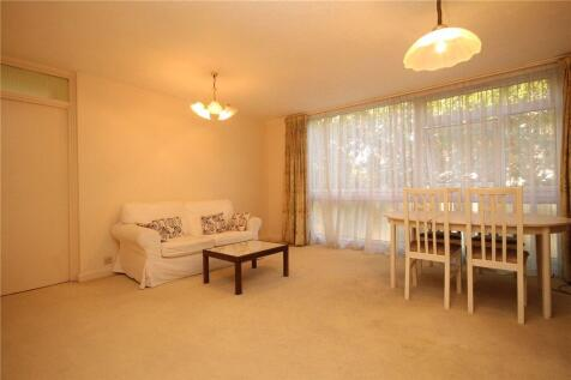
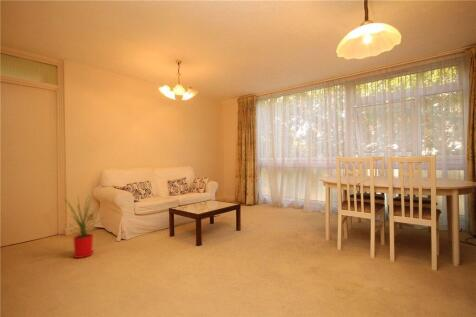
+ house plant [55,192,108,259]
